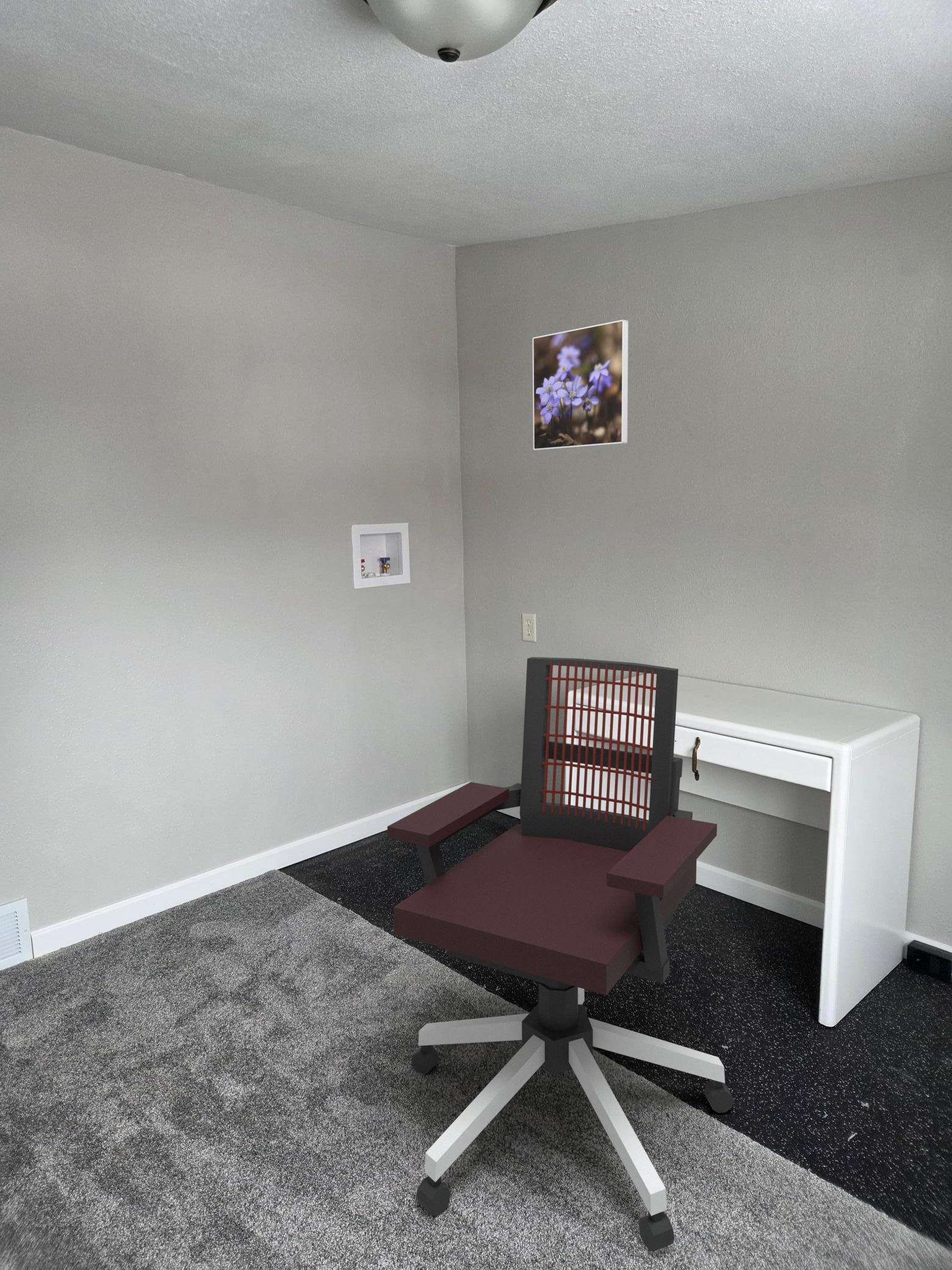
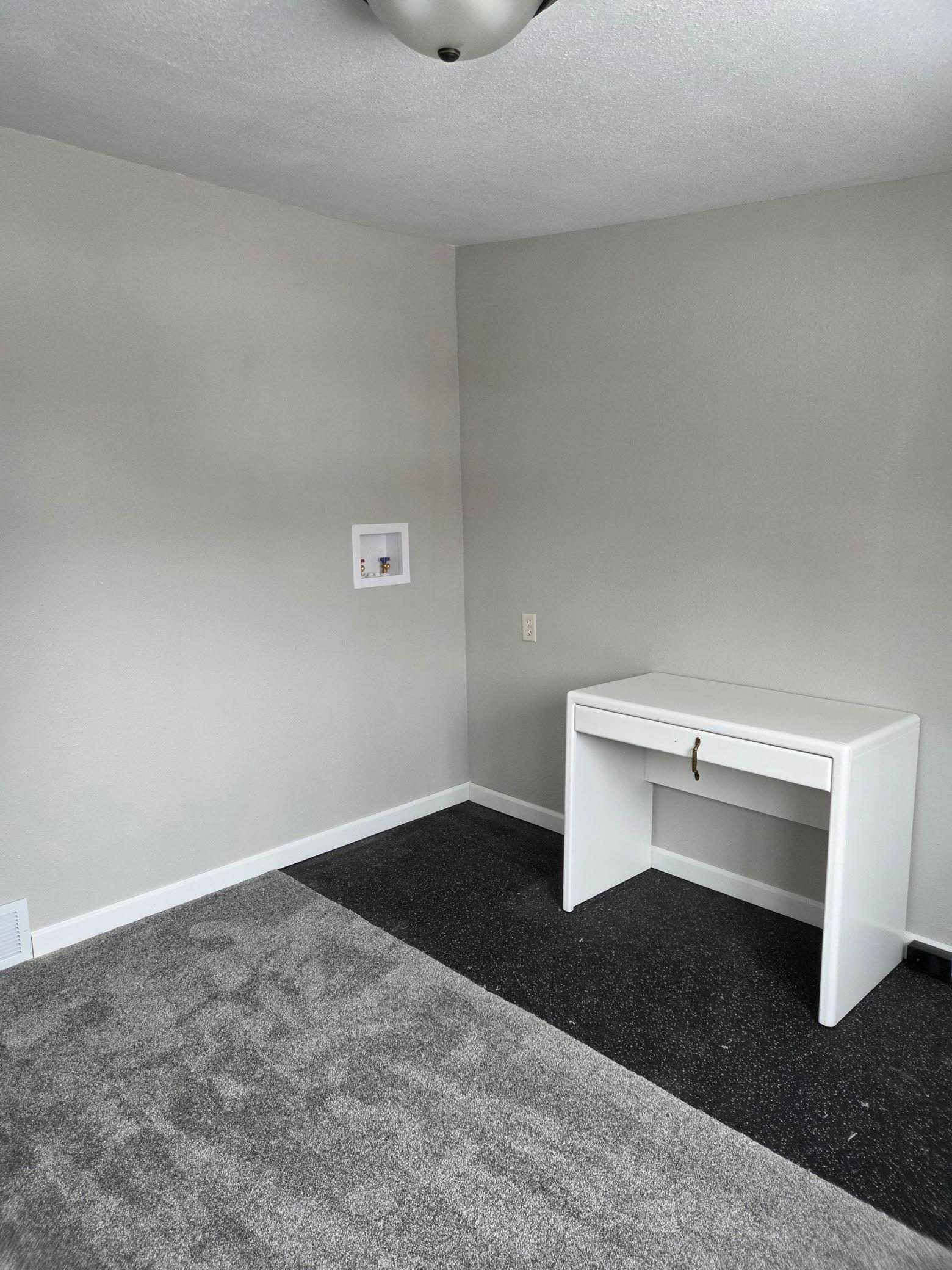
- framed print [532,319,629,451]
- office chair [387,656,734,1252]
